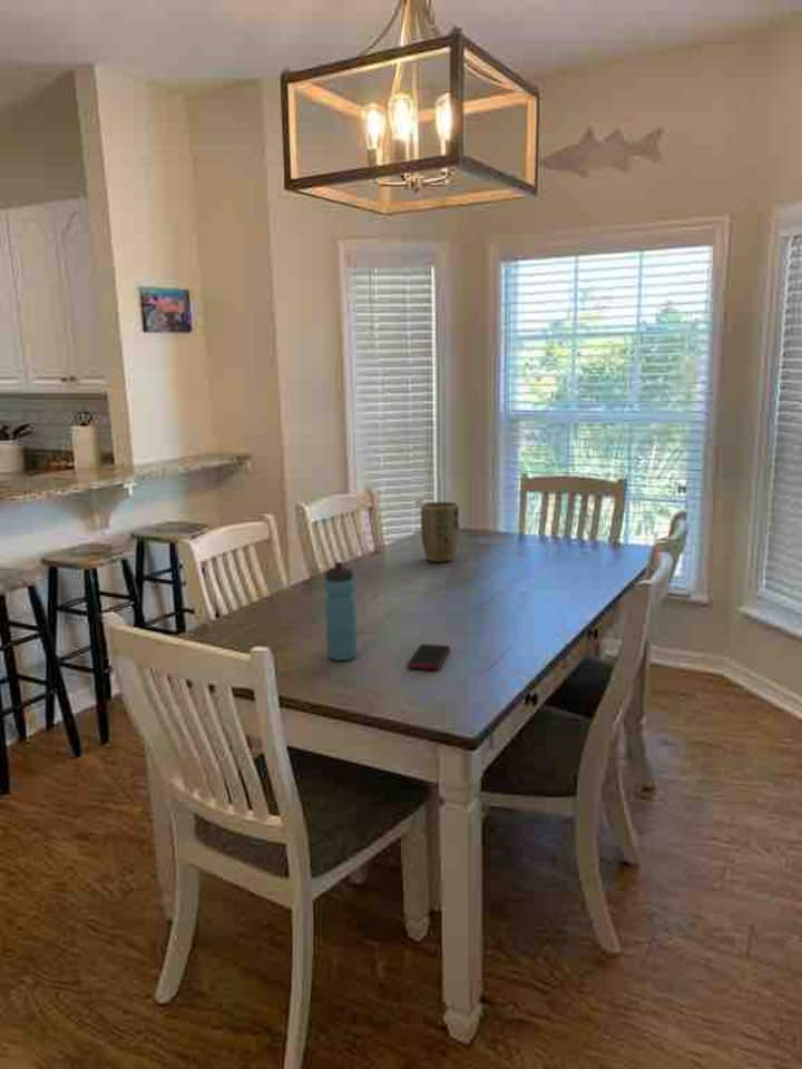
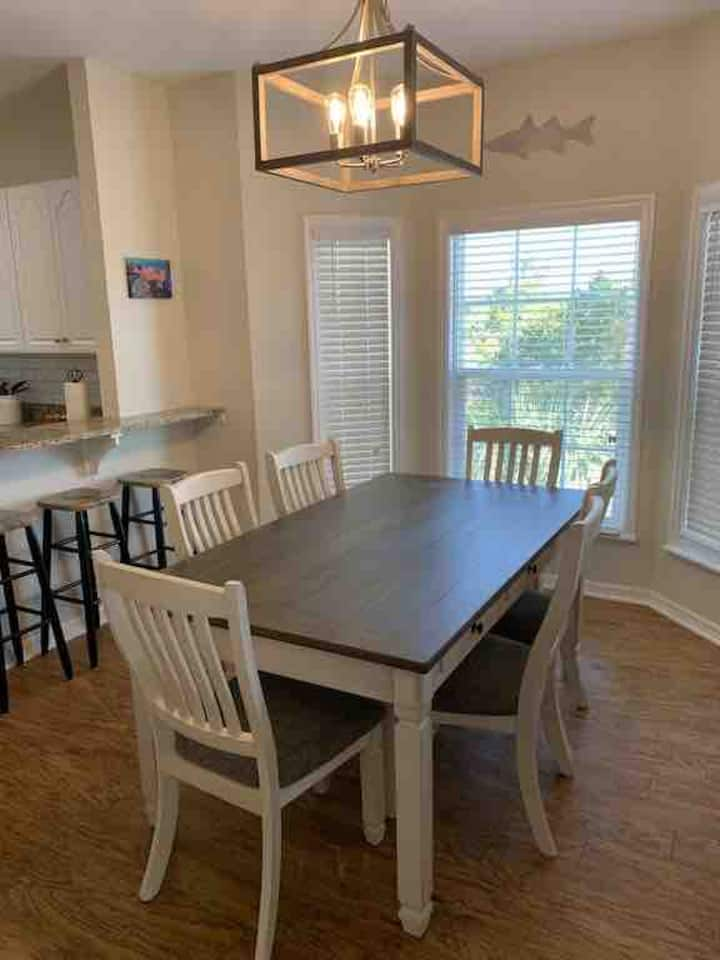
- plant pot [420,501,460,563]
- cell phone [407,643,451,670]
- water bottle [323,561,359,661]
